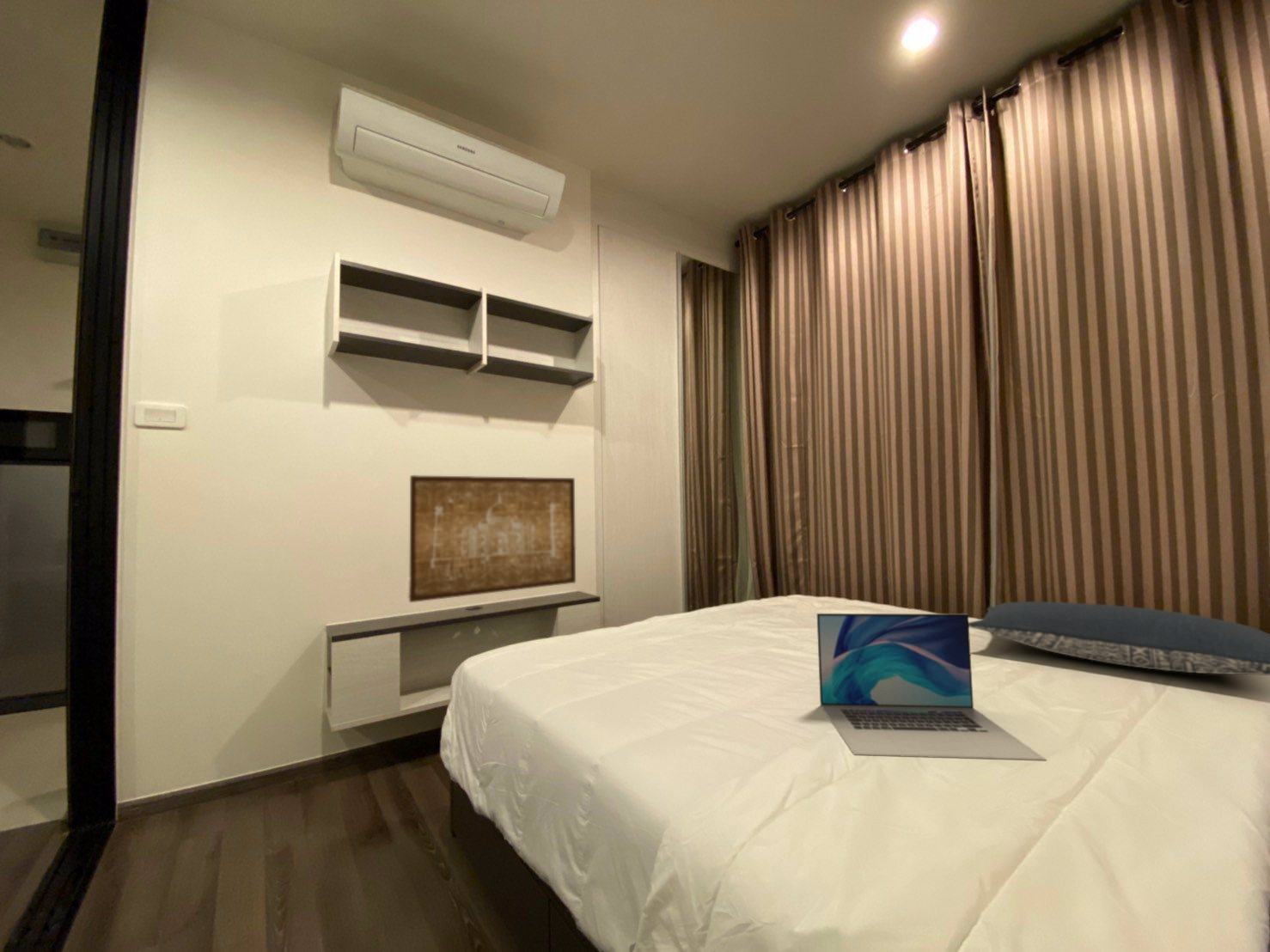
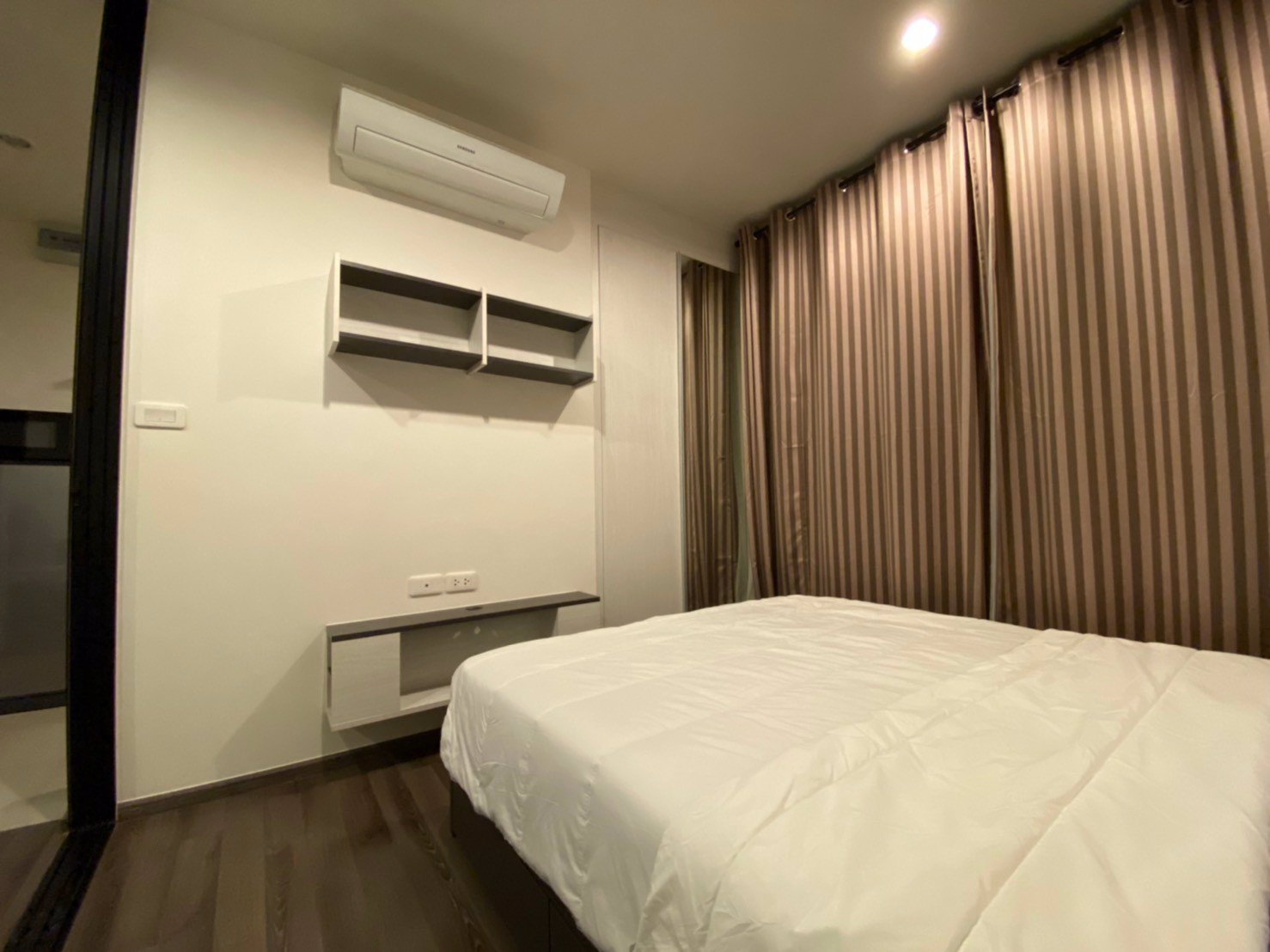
- pillow [968,601,1270,676]
- laptop [816,613,1047,761]
- wall art [408,474,577,603]
